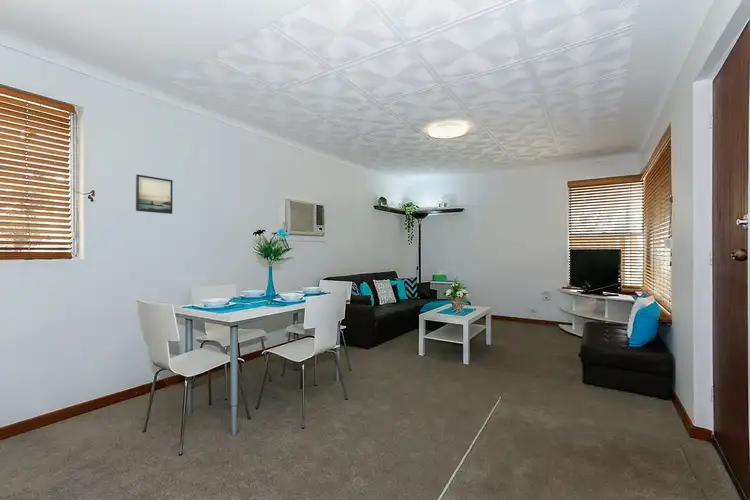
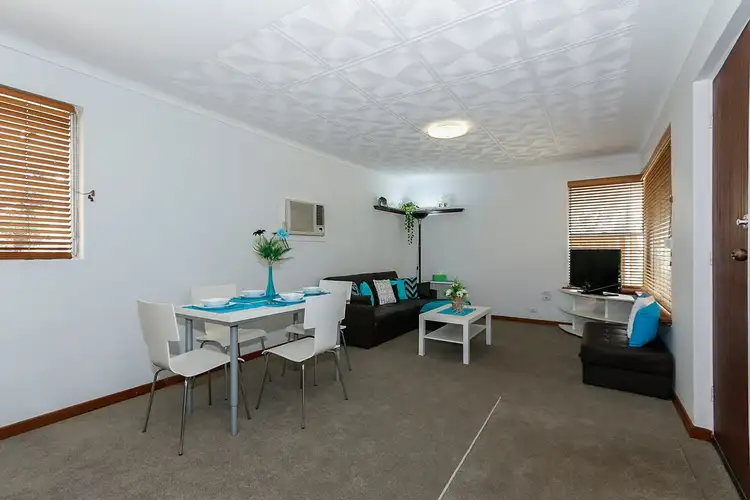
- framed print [135,174,174,215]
